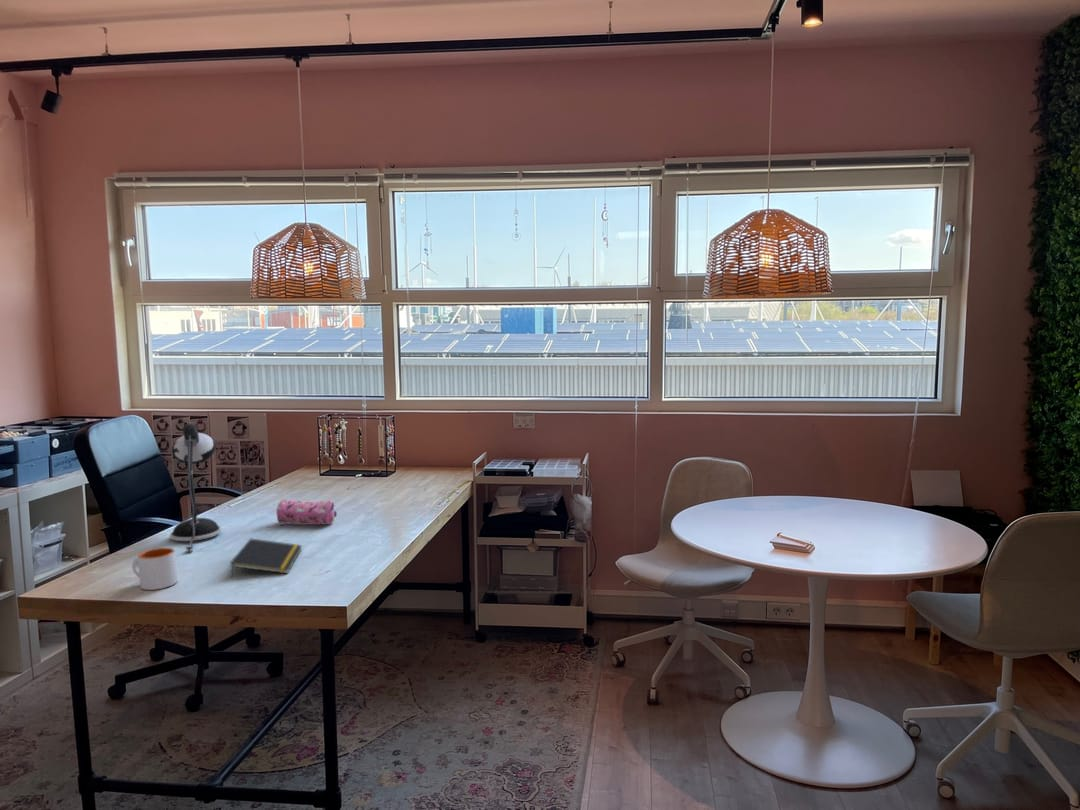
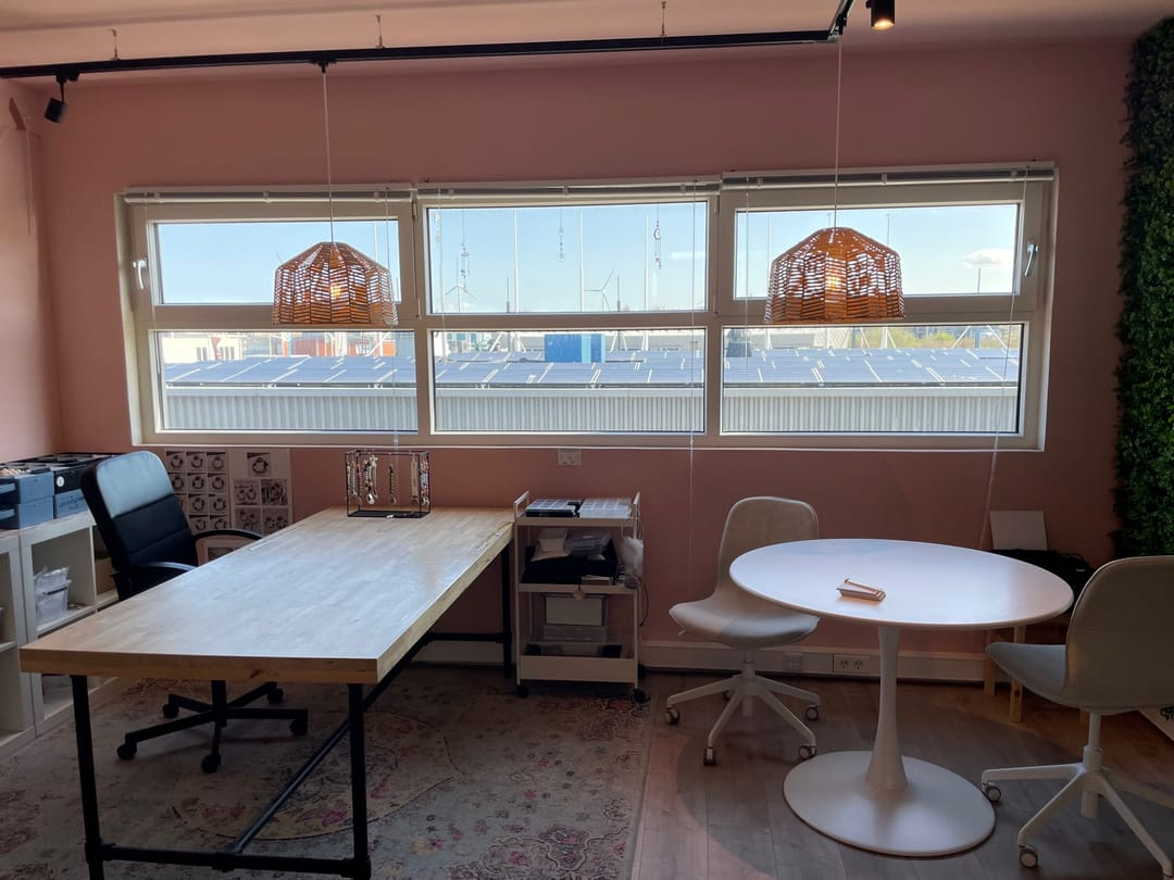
- mug [131,547,178,591]
- pencil case [275,499,338,526]
- desk lamp [169,423,222,554]
- notepad [229,538,303,579]
